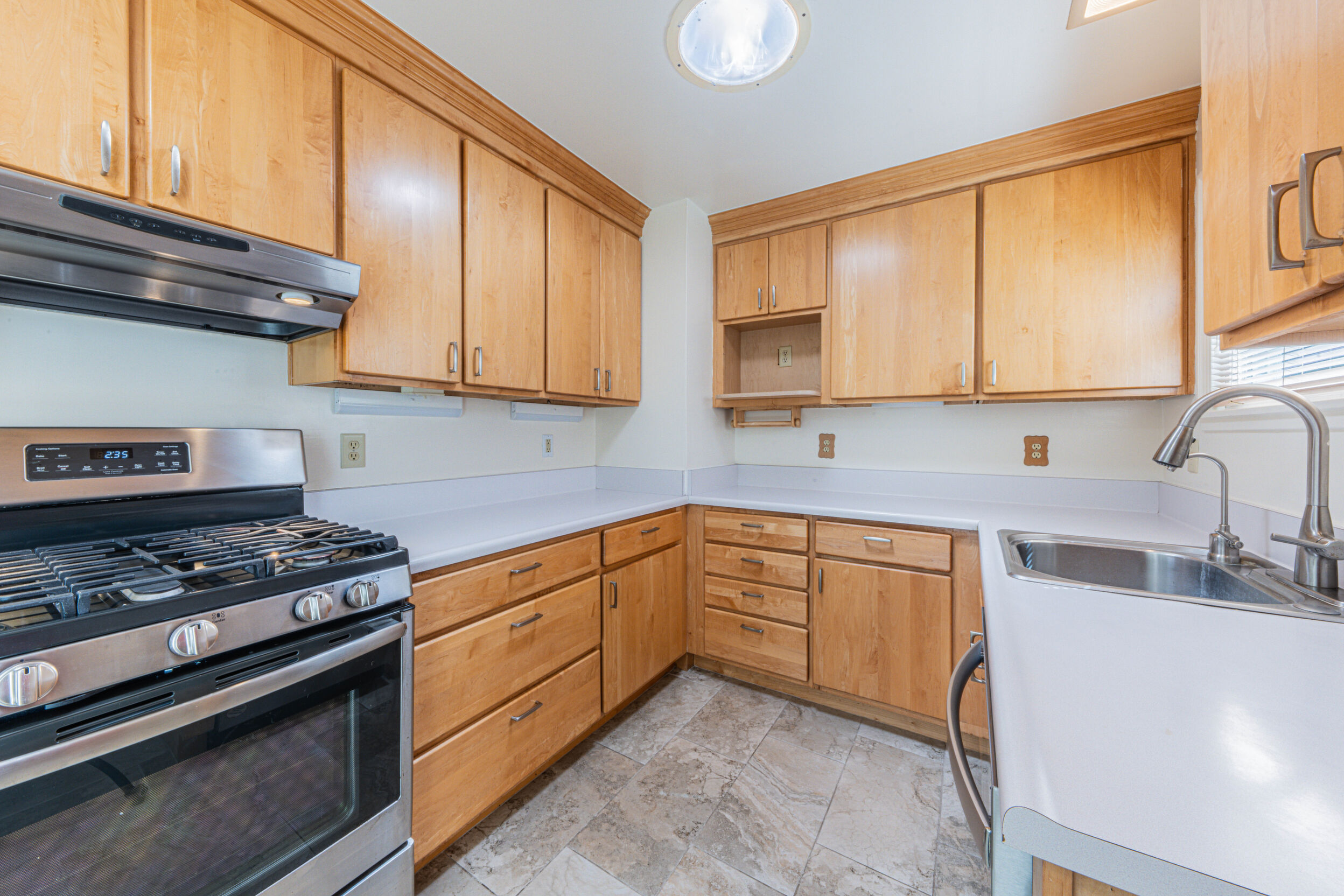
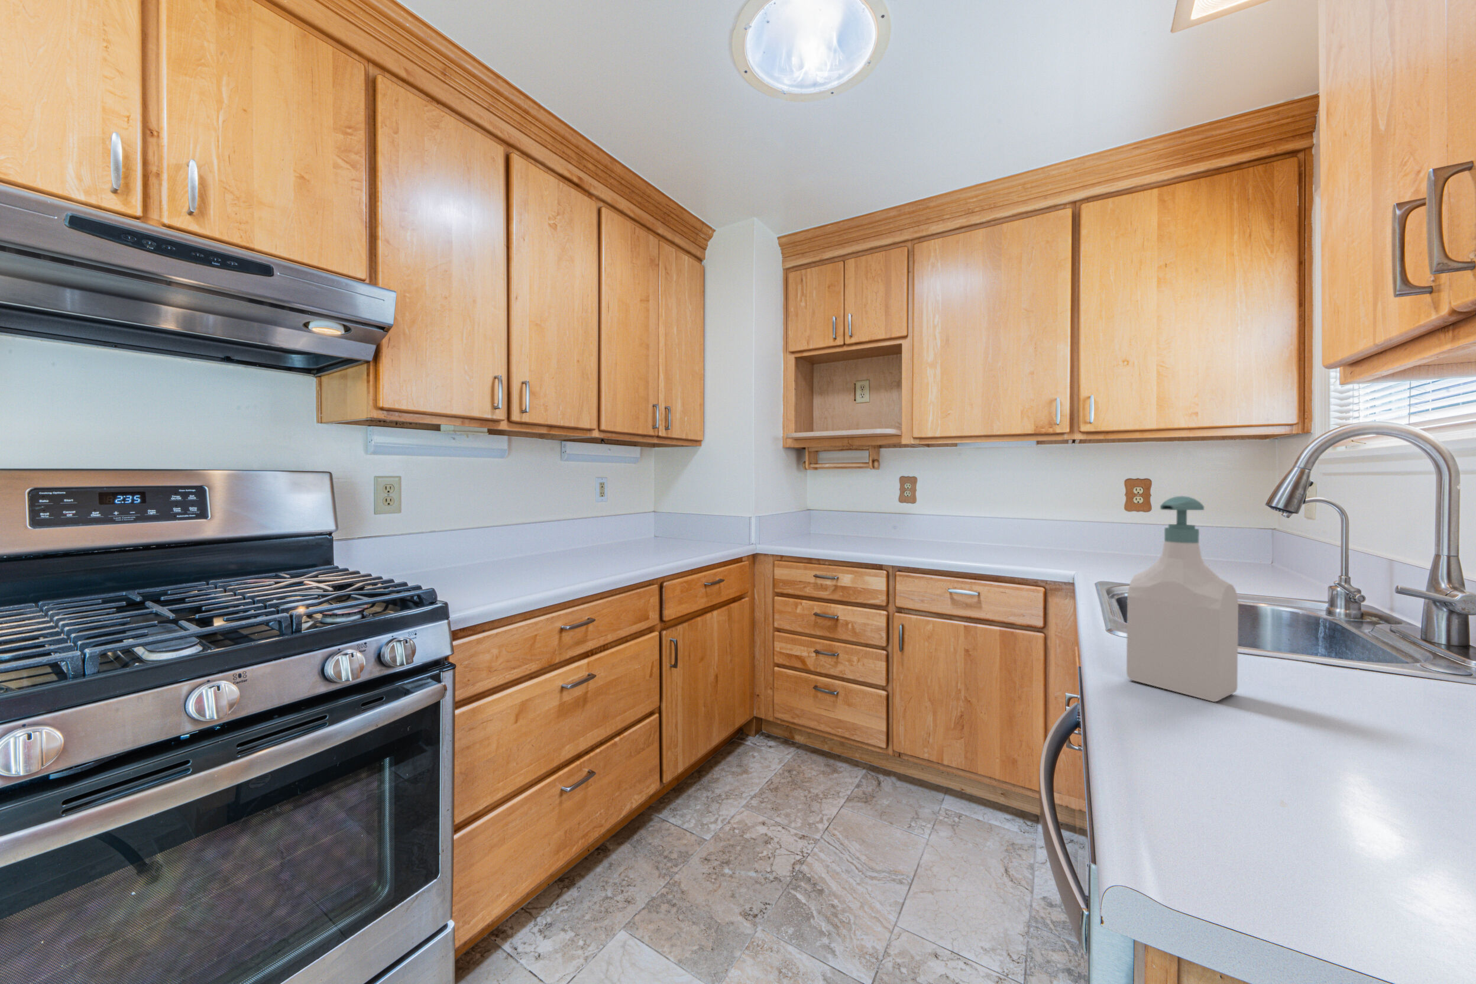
+ soap bottle [1126,495,1239,703]
